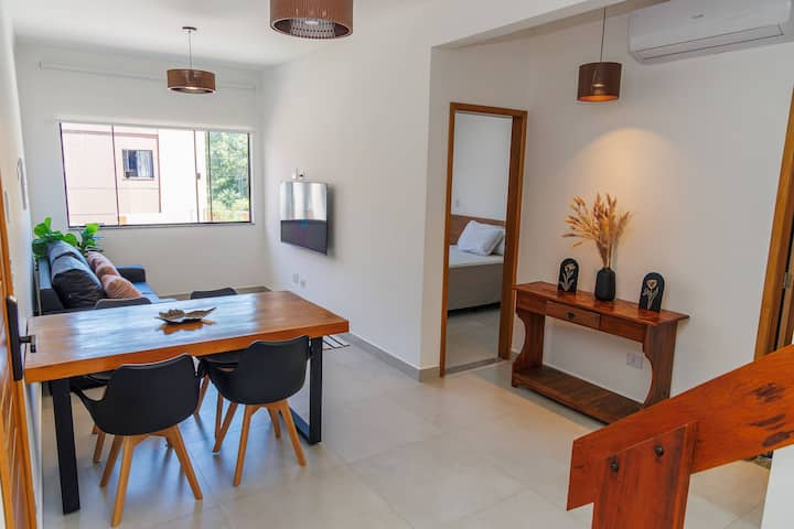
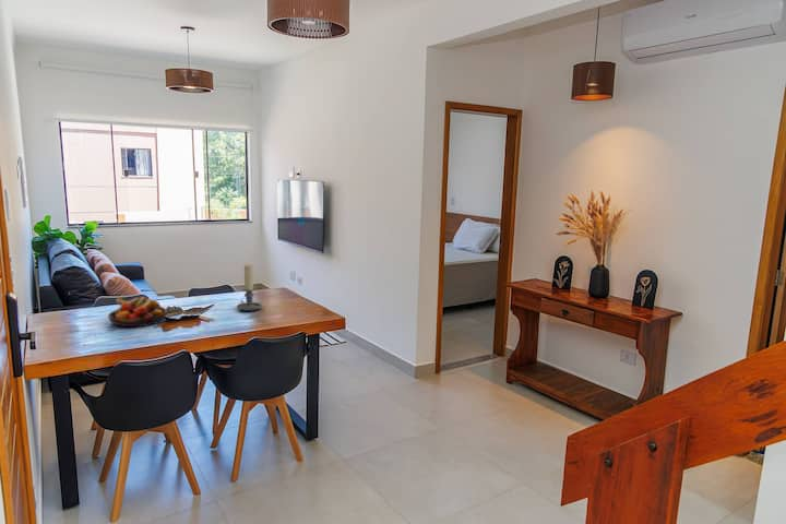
+ fruit bowl [107,296,168,327]
+ candle holder [236,263,263,312]
